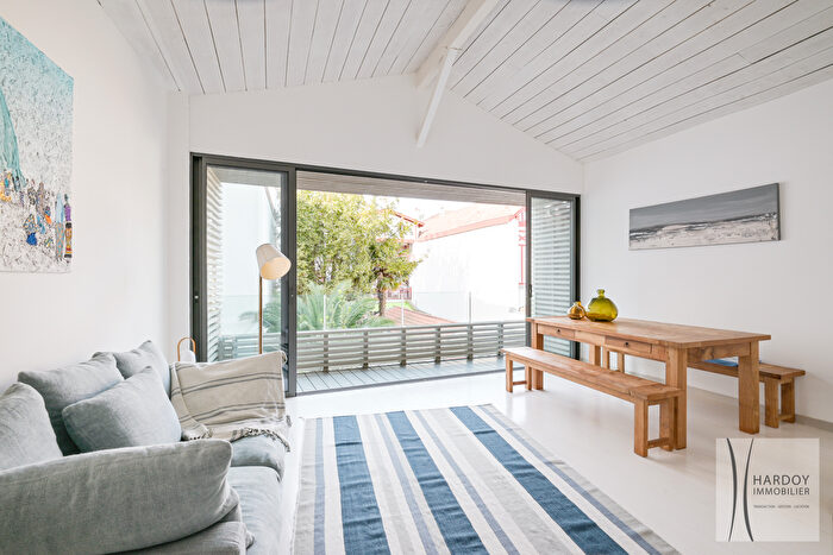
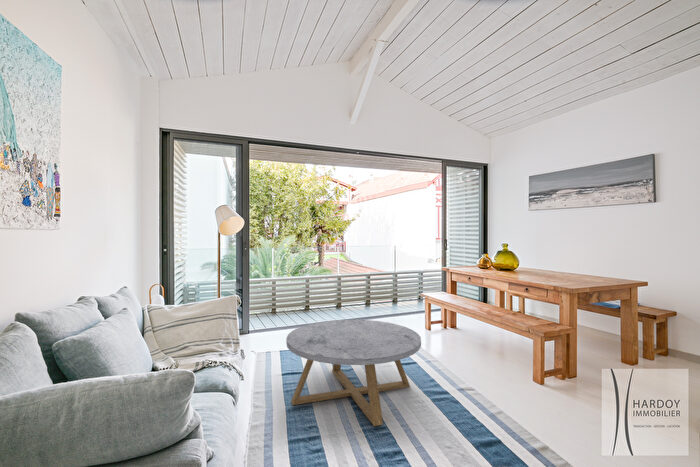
+ coffee table [285,319,422,427]
